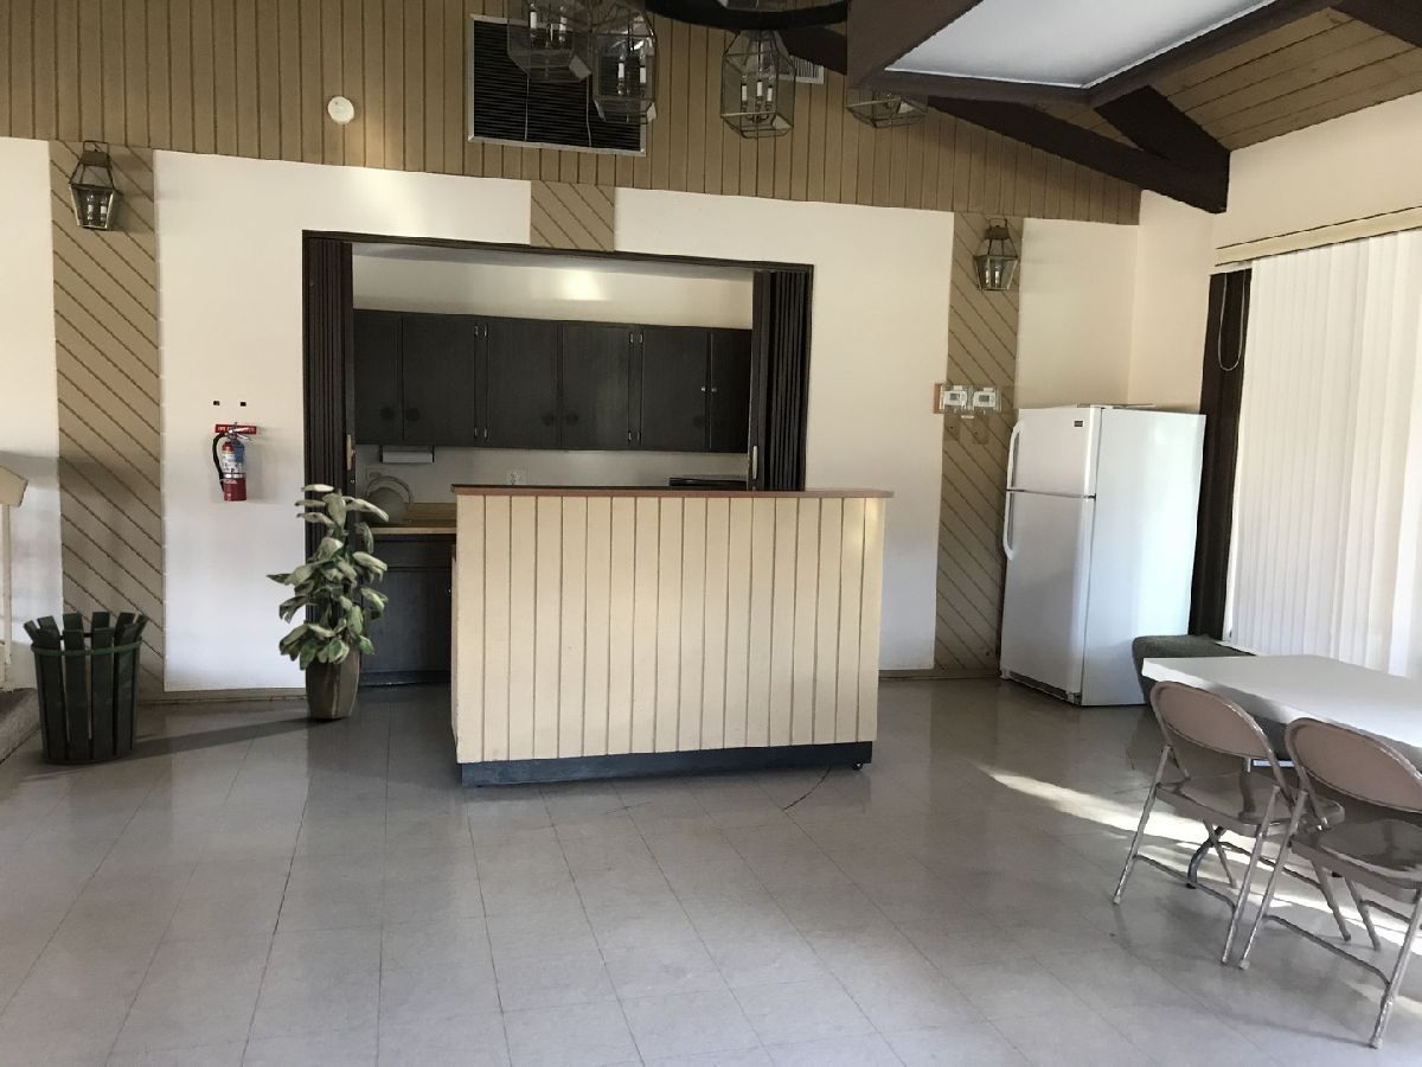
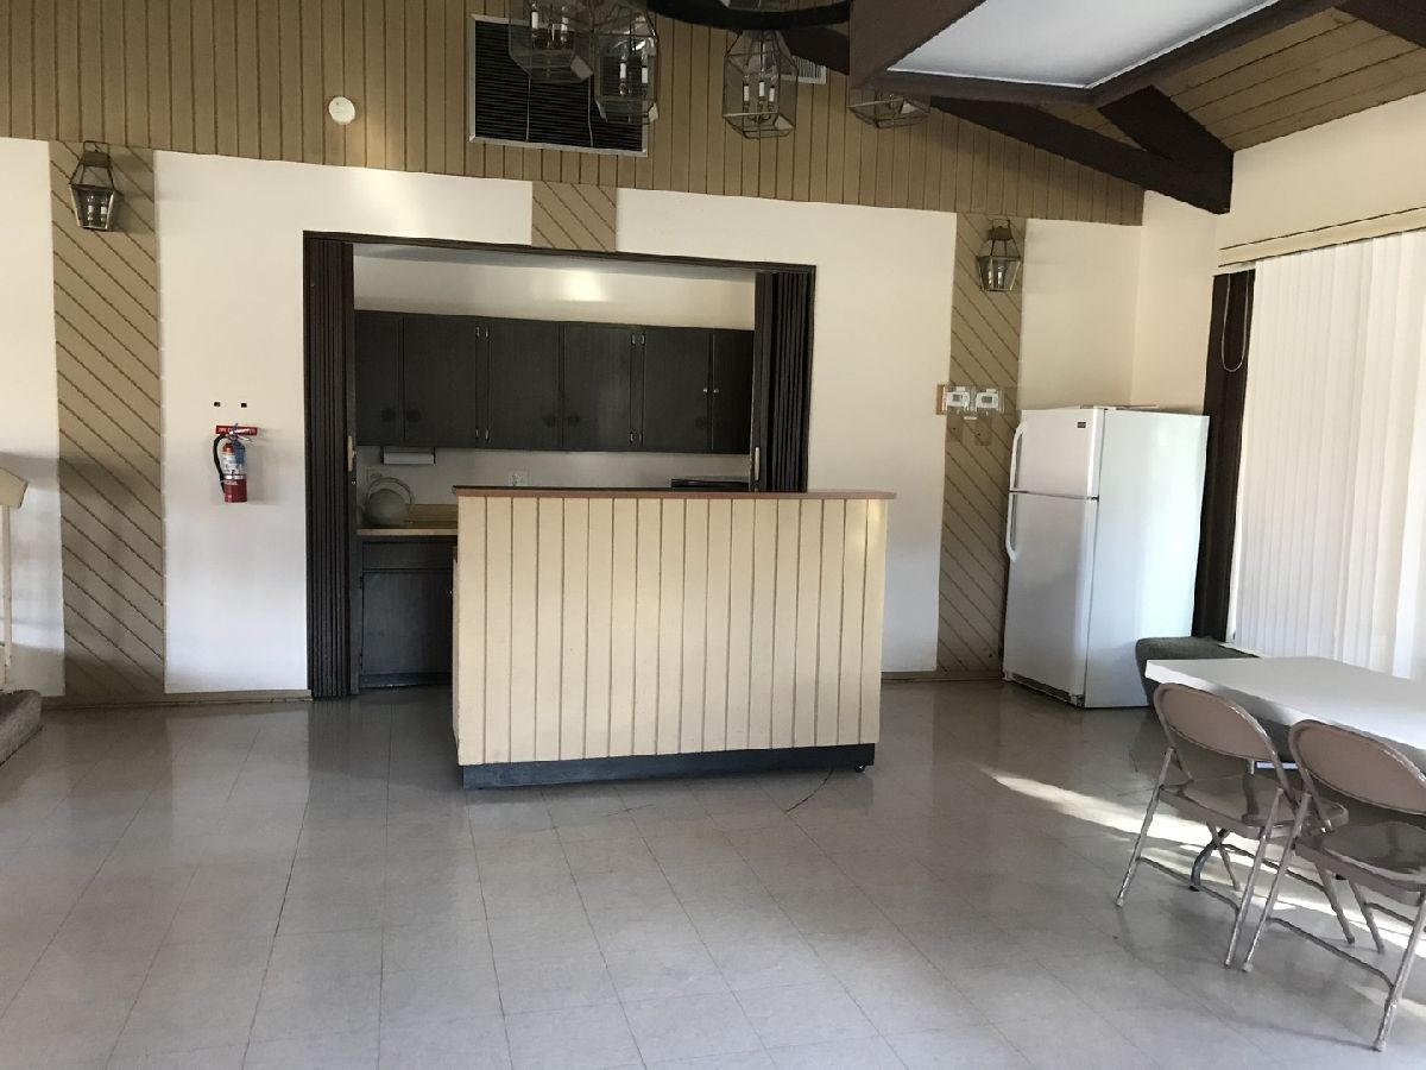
- indoor plant [265,484,390,720]
- waste bin [21,611,150,766]
